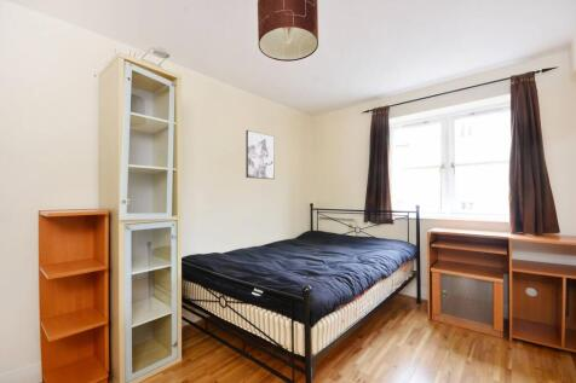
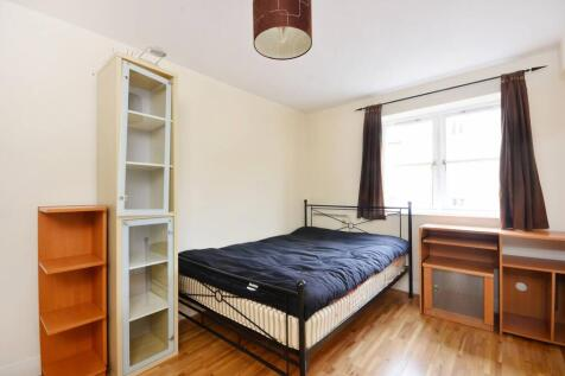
- wall art [244,129,276,180]
